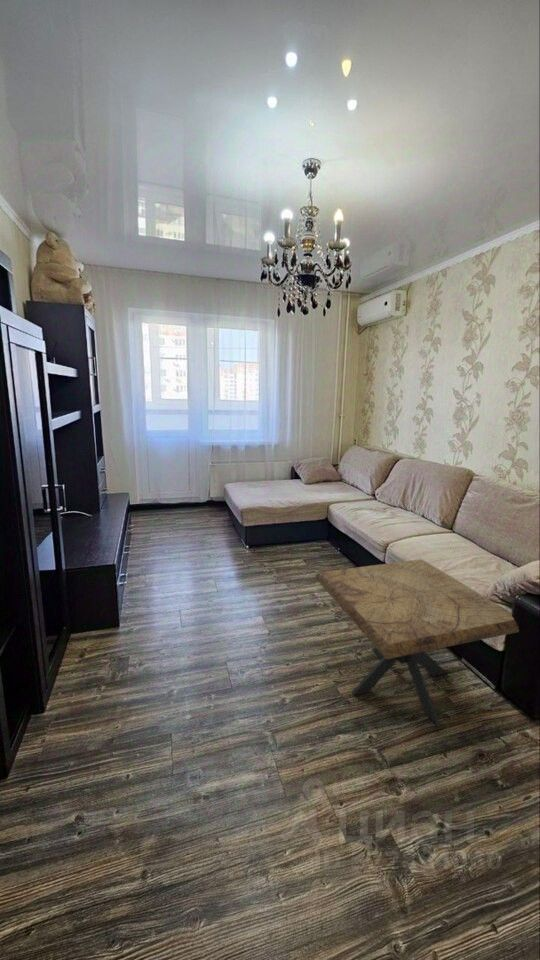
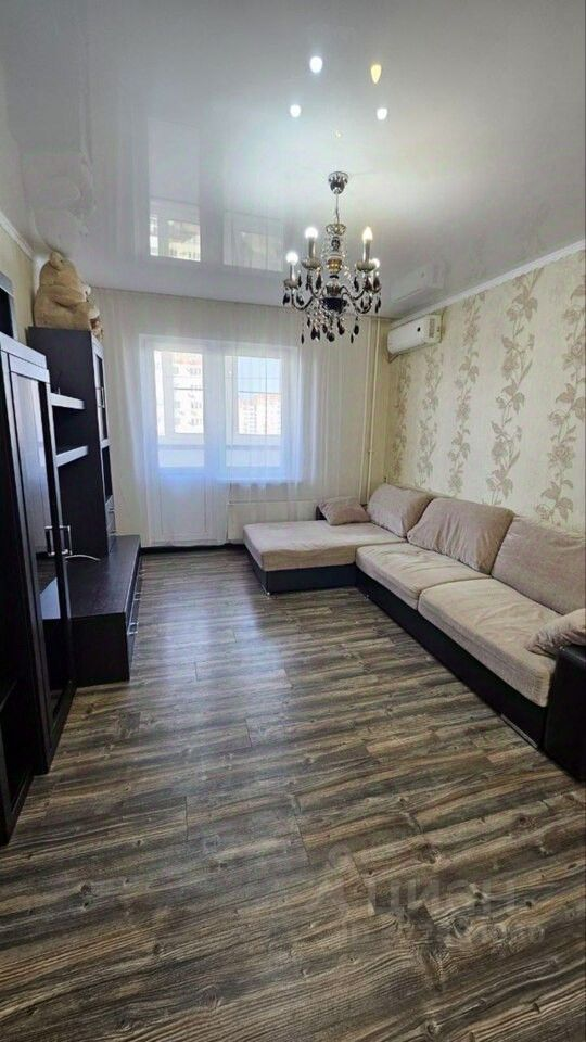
- side table [315,558,520,728]
